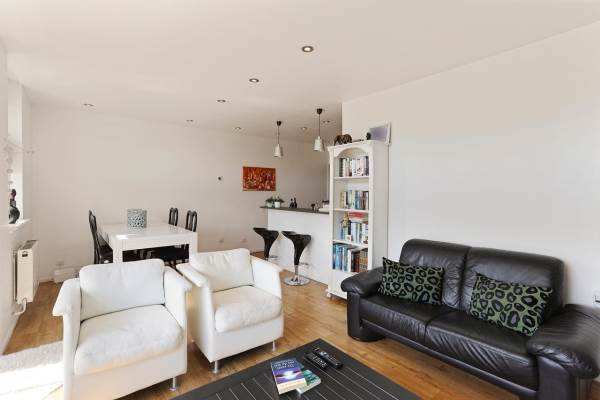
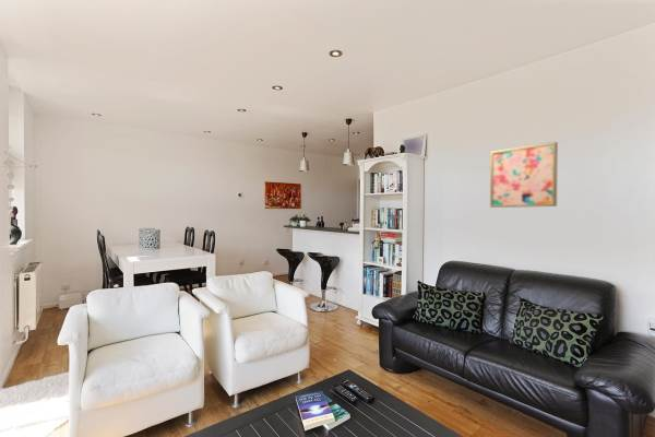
+ wall art [489,141,559,209]
